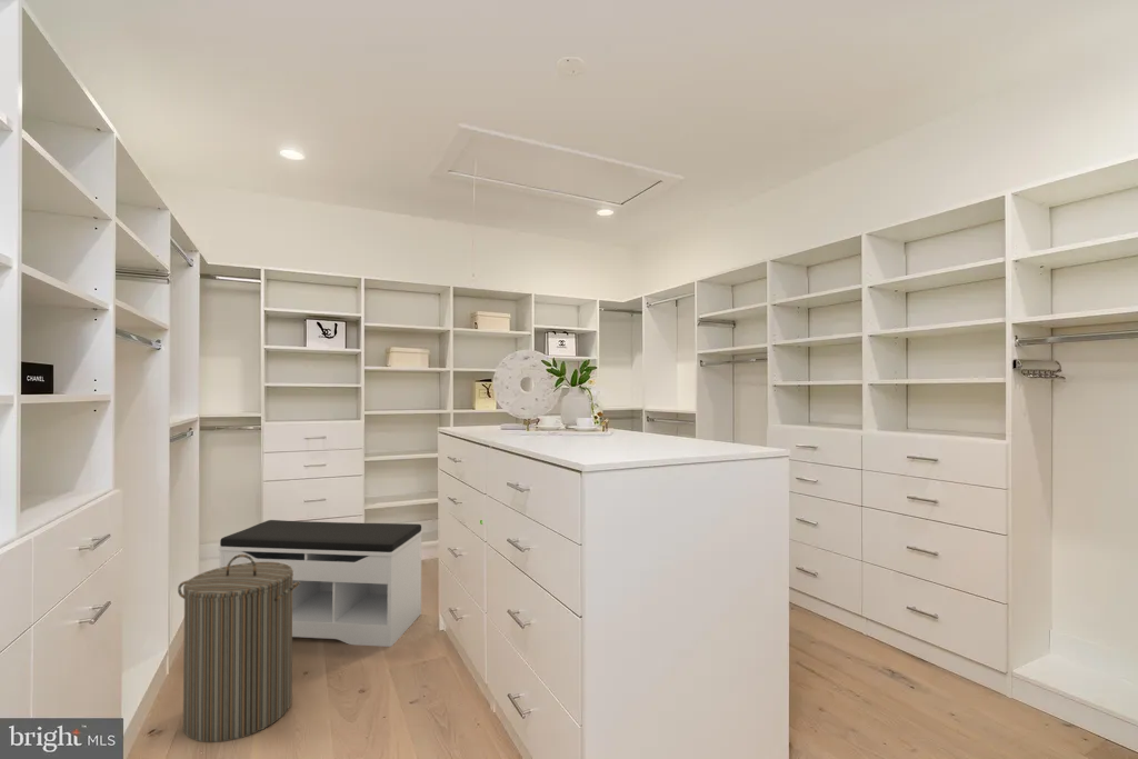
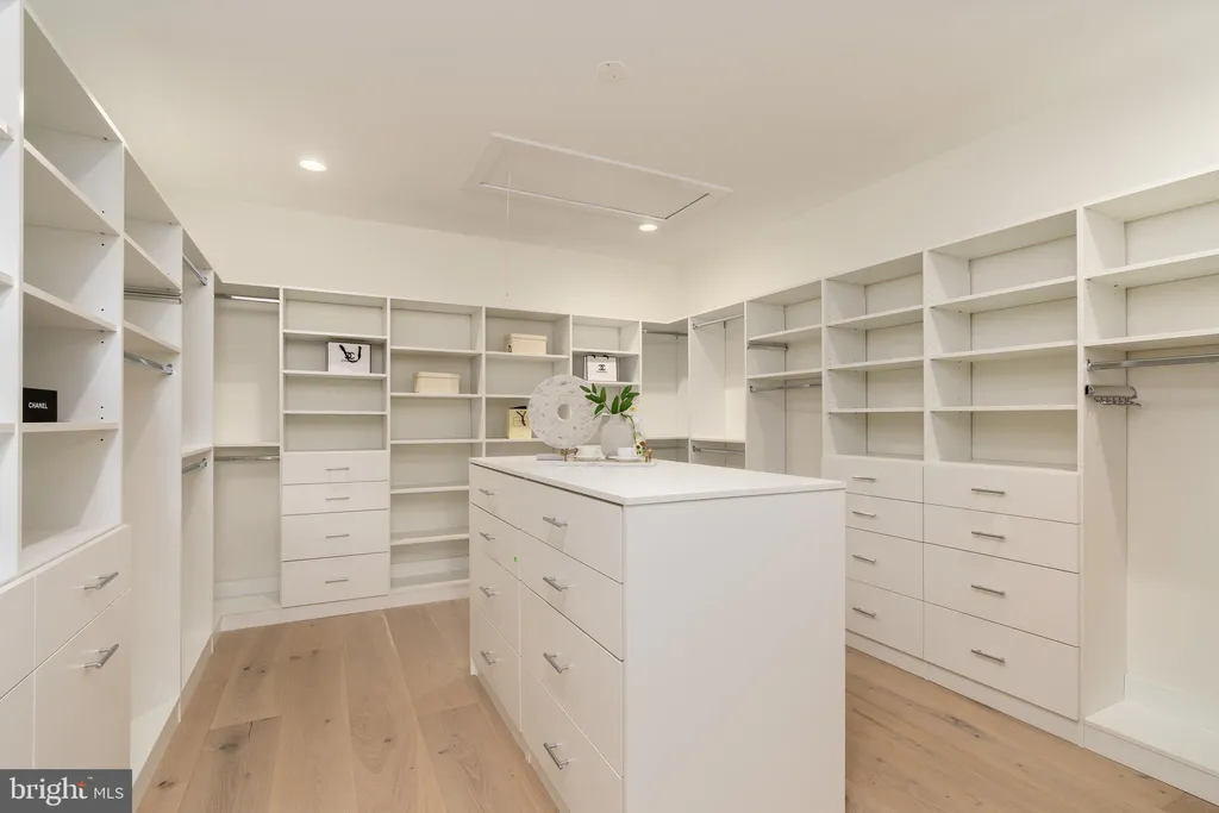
- laundry hamper [177,555,300,743]
- bench [218,519,423,648]
